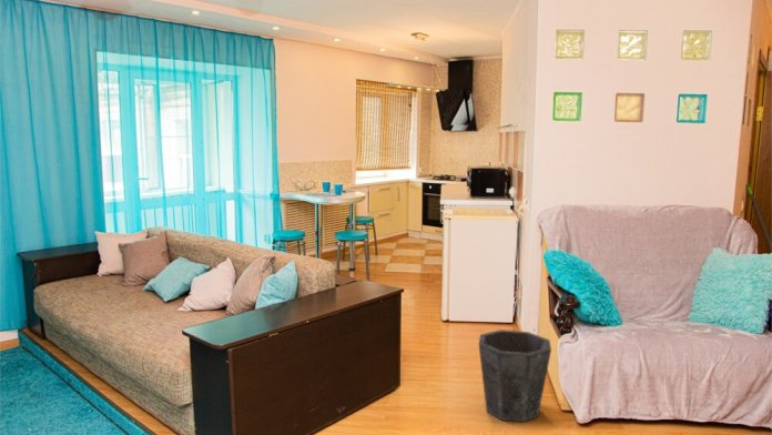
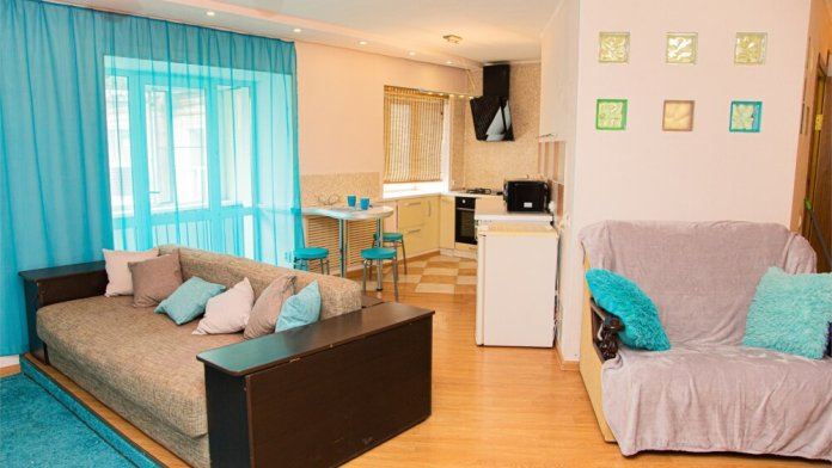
- waste bin [478,328,552,423]
